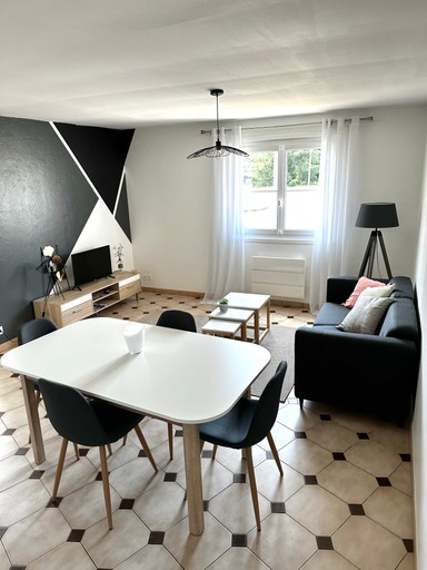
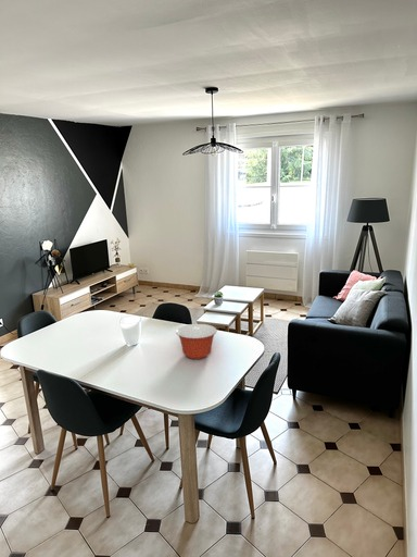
+ mixing bowl [175,323,218,360]
